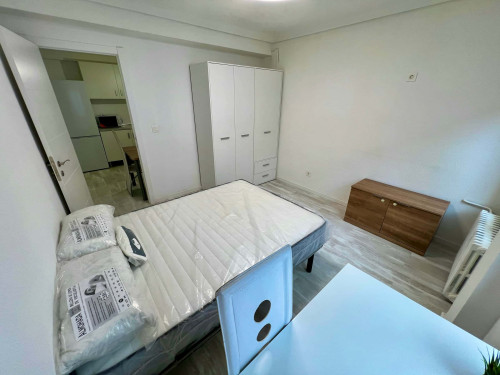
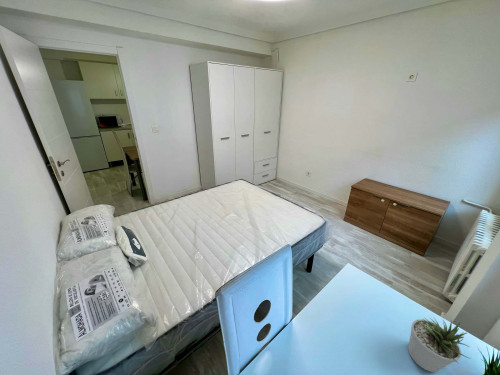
+ potted plant [407,317,472,373]
